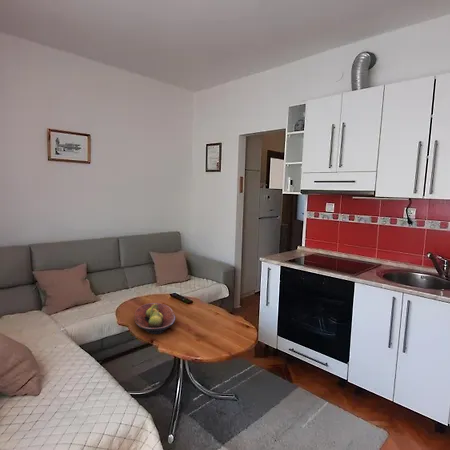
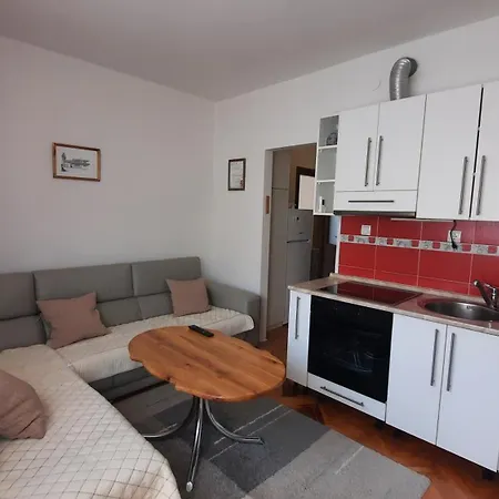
- fruit bowl [134,302,176,335]
